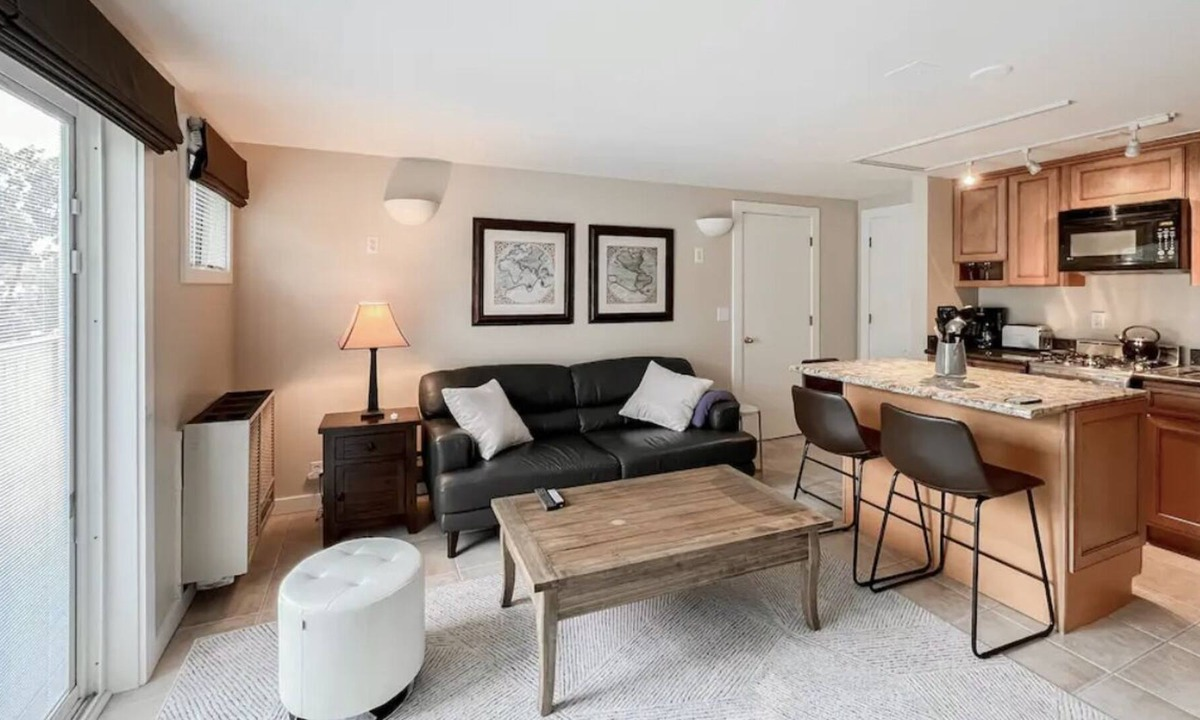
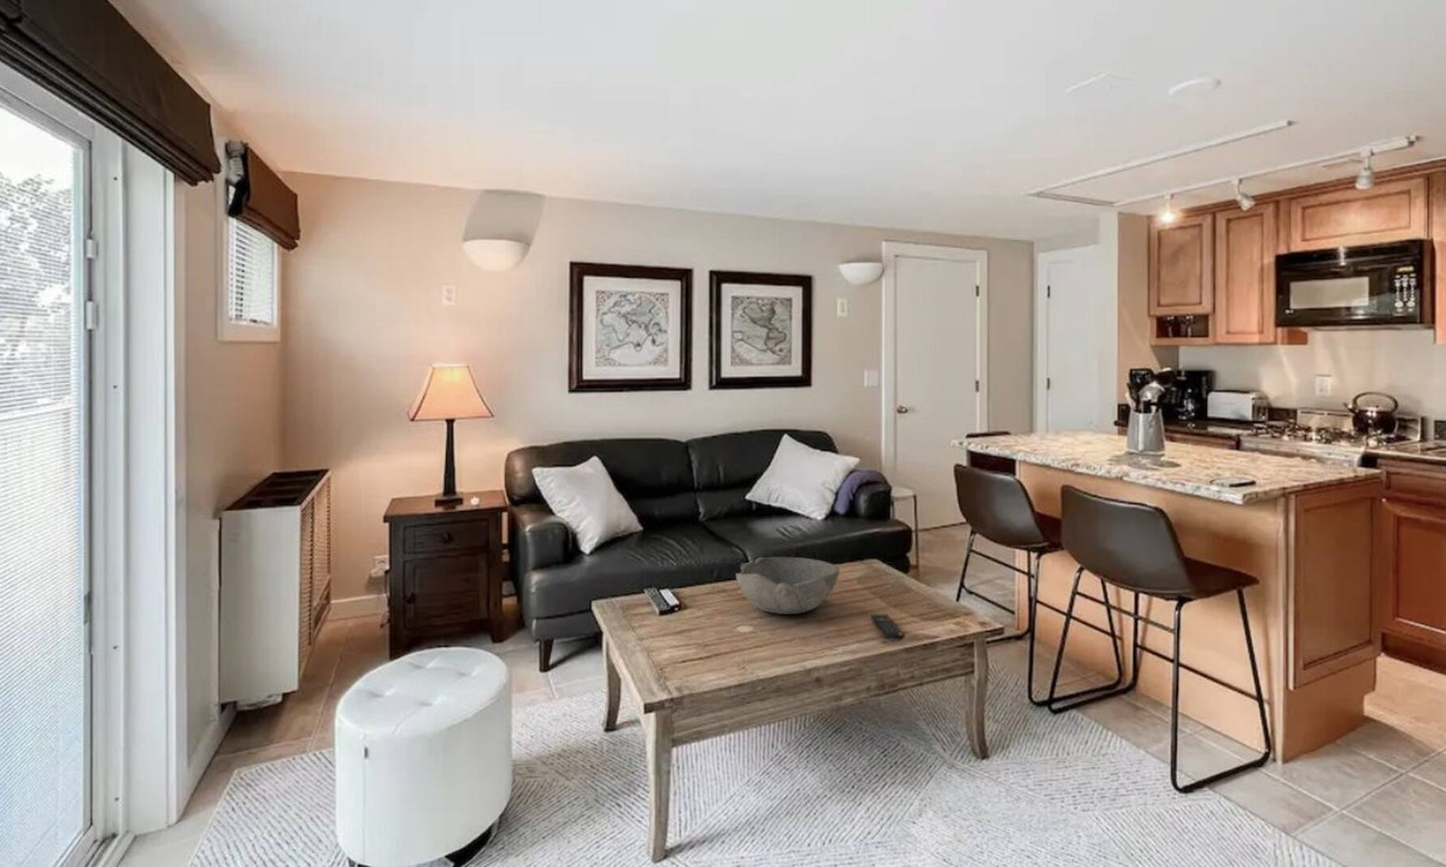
+ remote control [870,613,906,642]
+ bowl [735,556,841,615]
